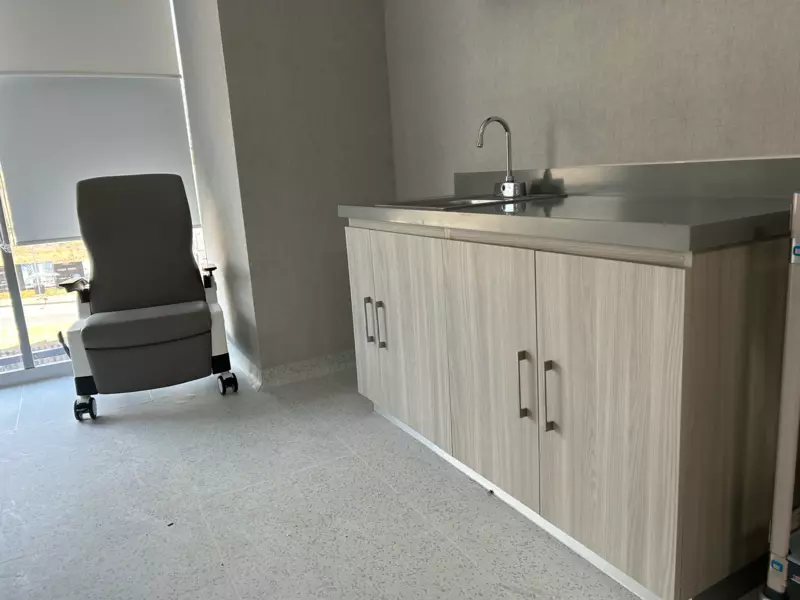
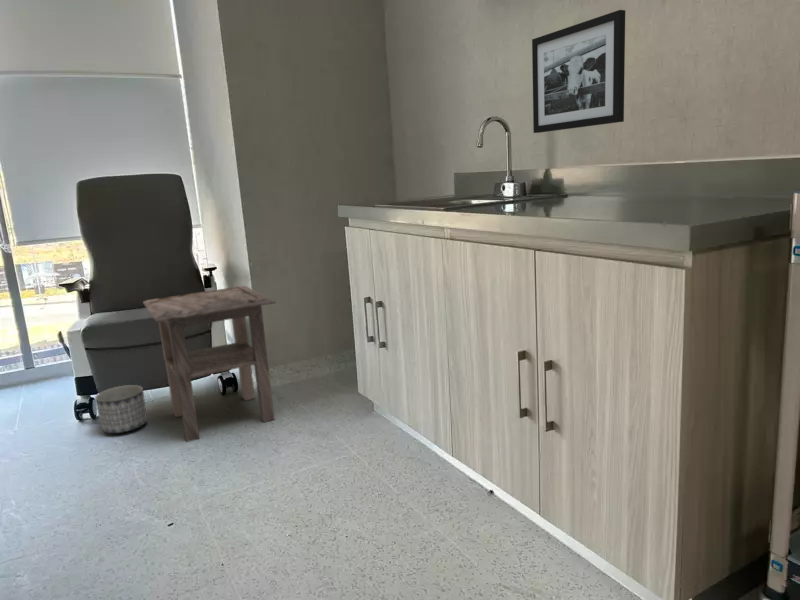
+ side table [142,285,277,443]
+ picture frame [531,9,626,134]
+ planter [94,384,148,434]
